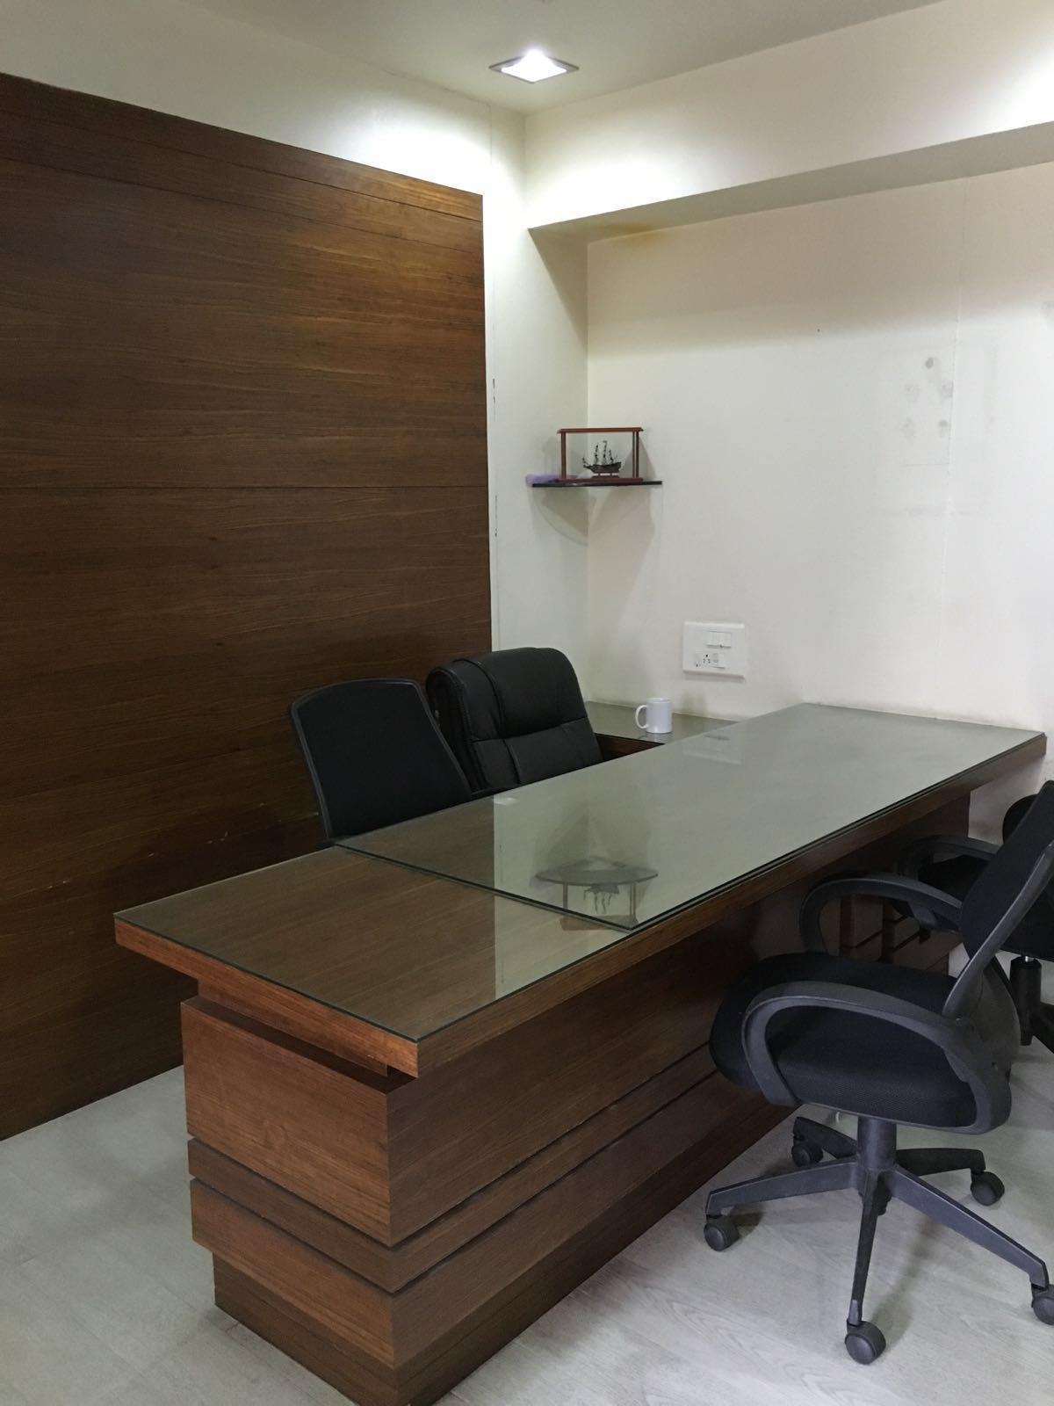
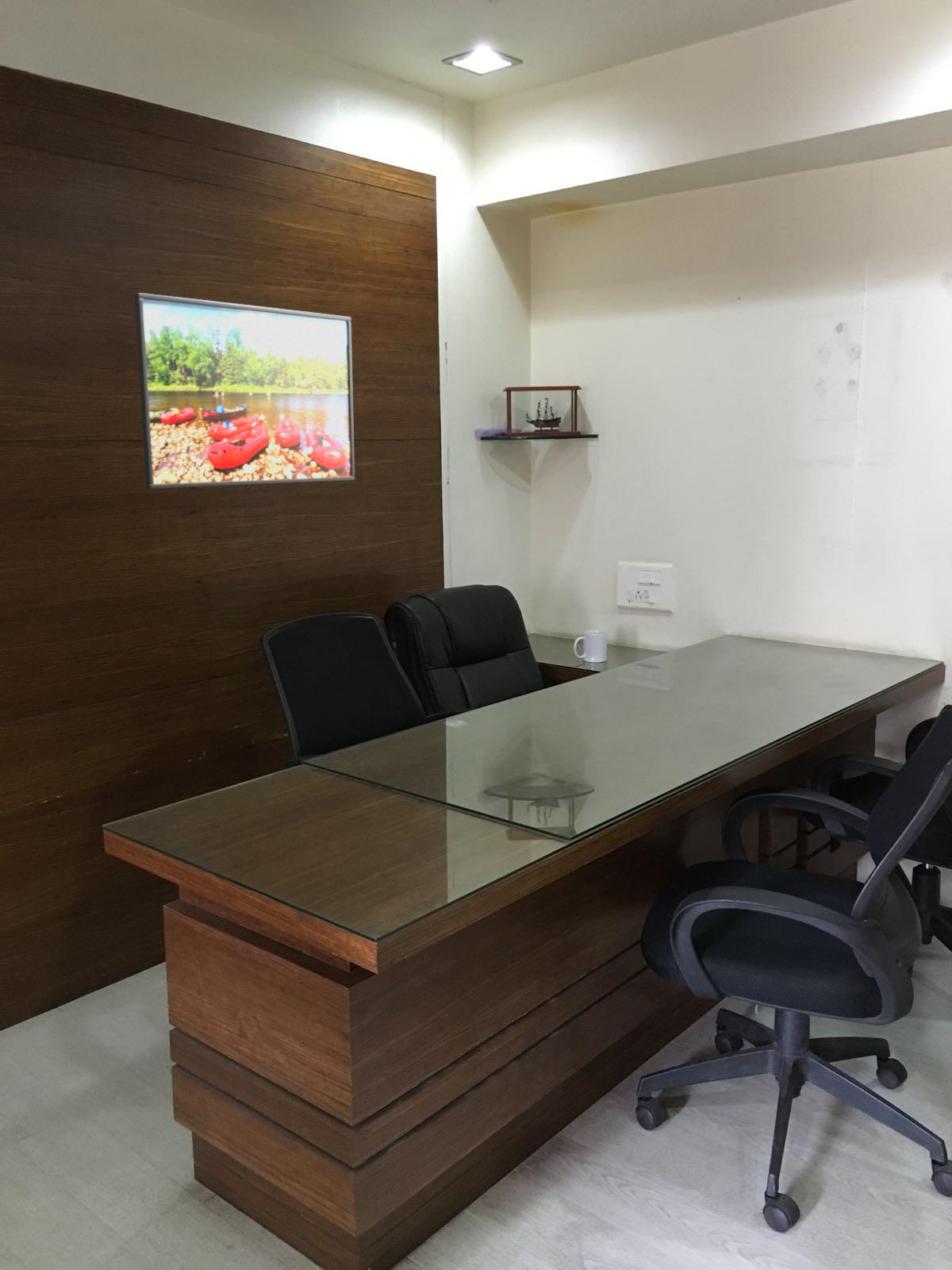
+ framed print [134,292,355,490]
